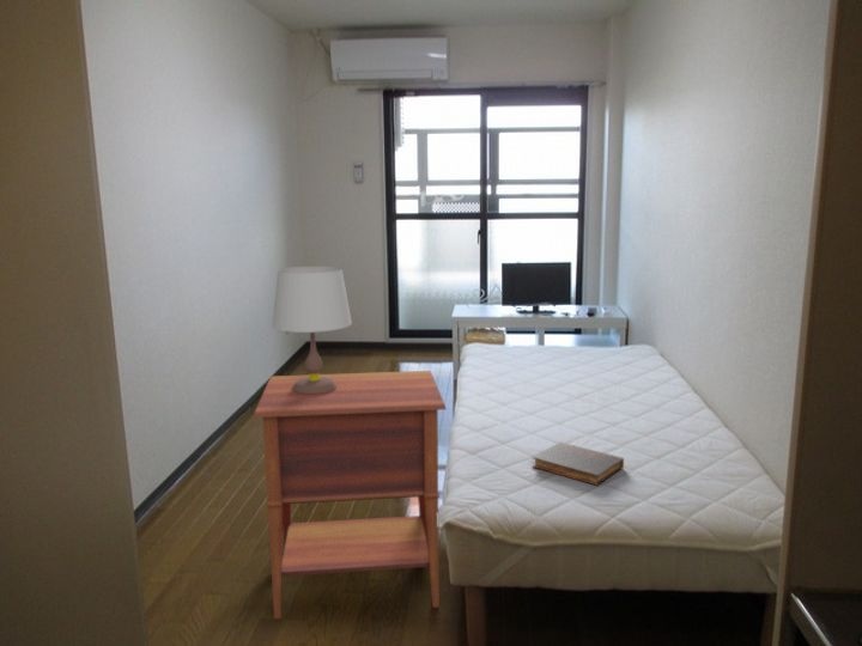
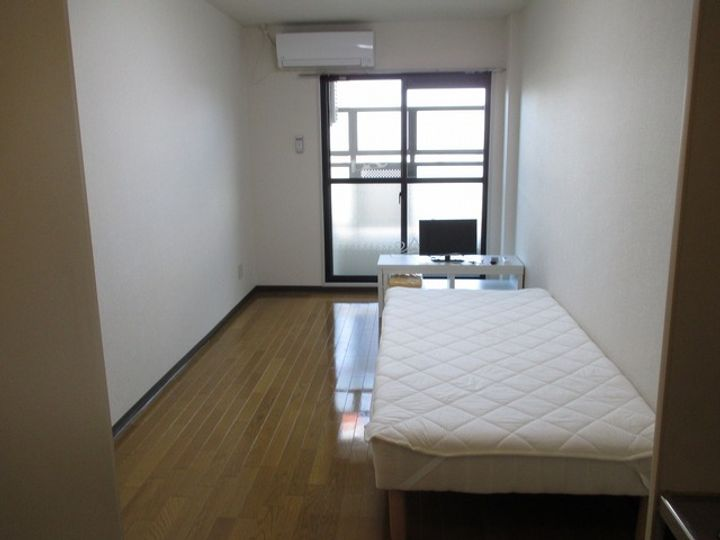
- table lamp [271,266,353,394]
- nightstand [253,370,448,620]
- book [530,441,625,487]
